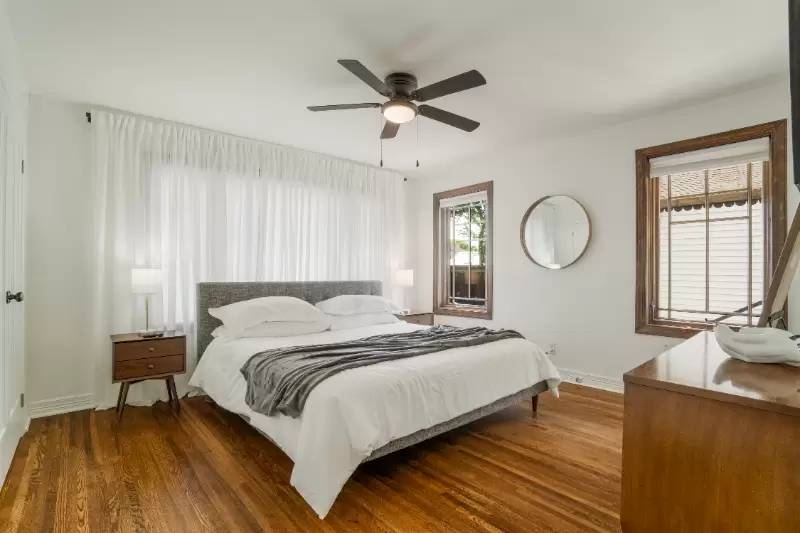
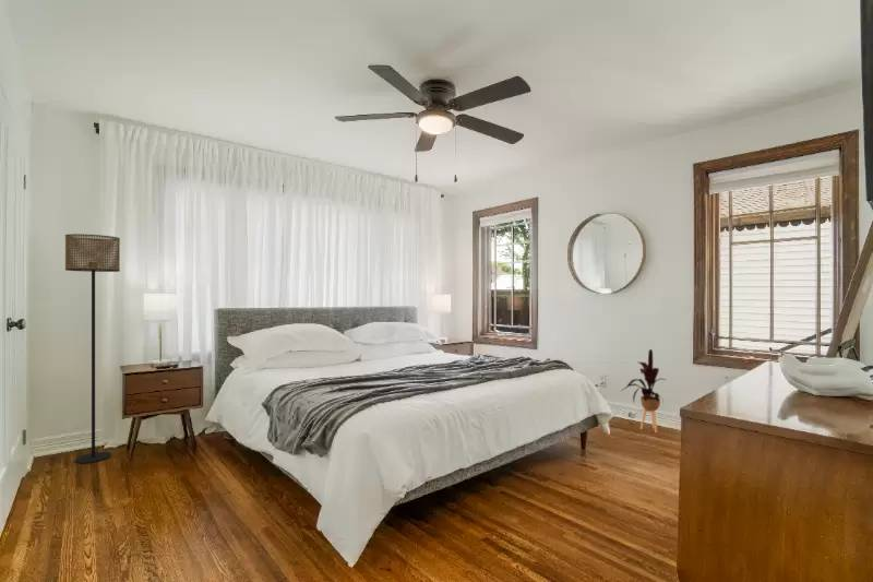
+ house plant [619,348,666,433]
+ floor lamp [64,233,121,464]
